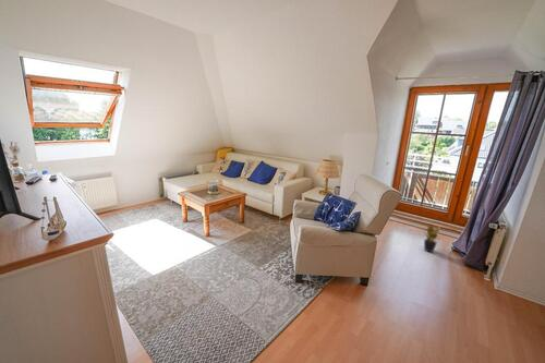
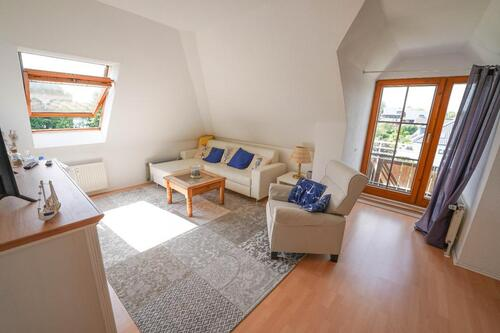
- potted plant [422,222,443,253]
